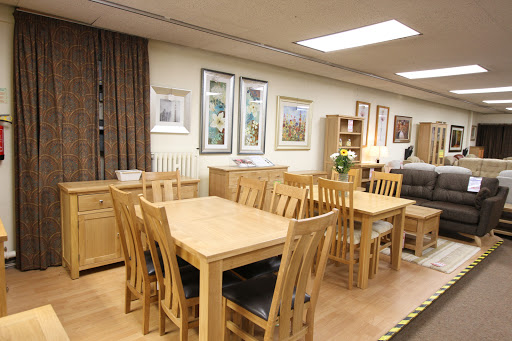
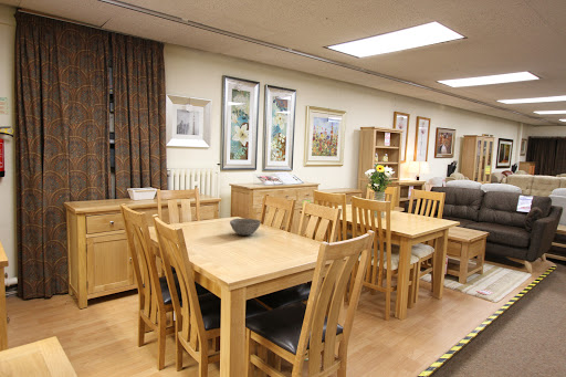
+ bowl [229,217,262,237]
